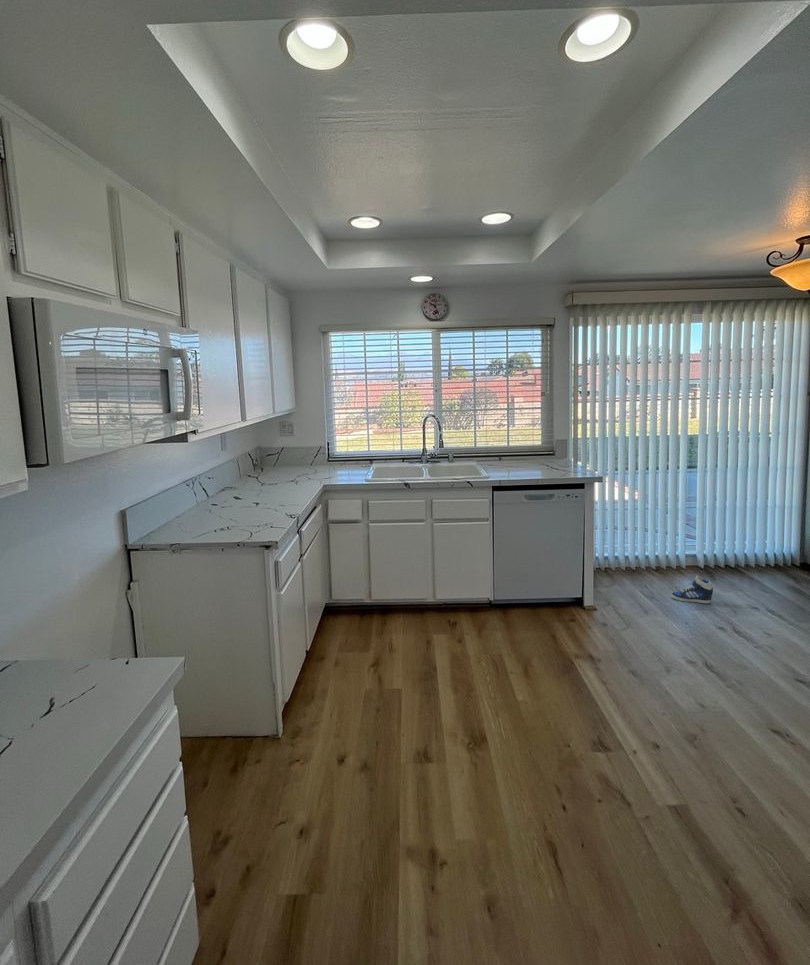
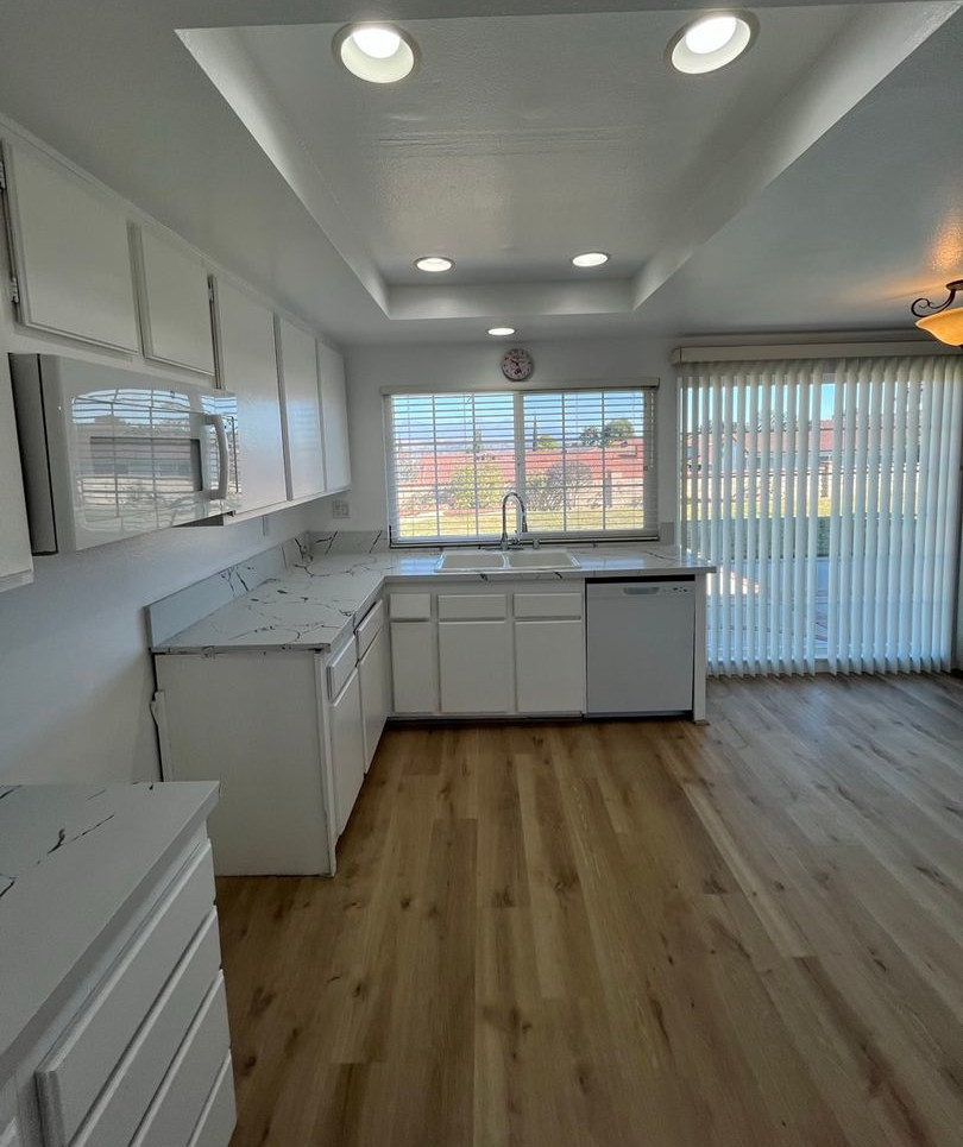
- sneaker [670,574,714,604]
